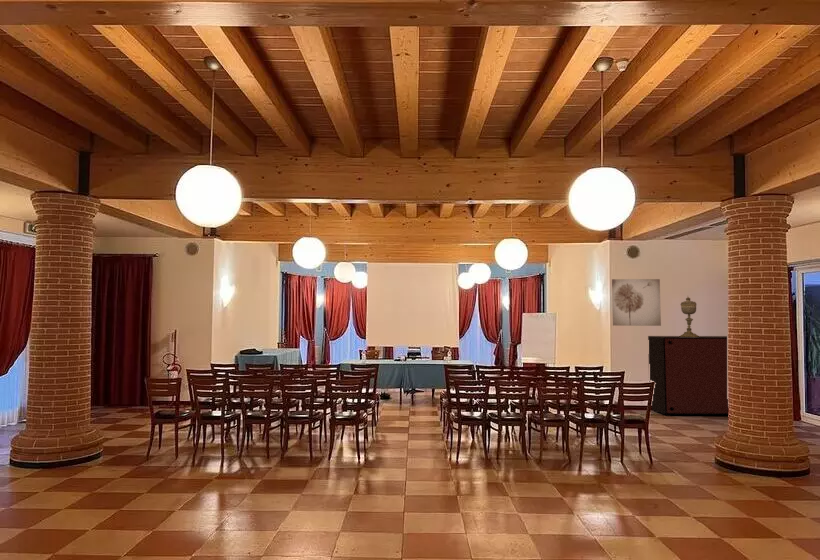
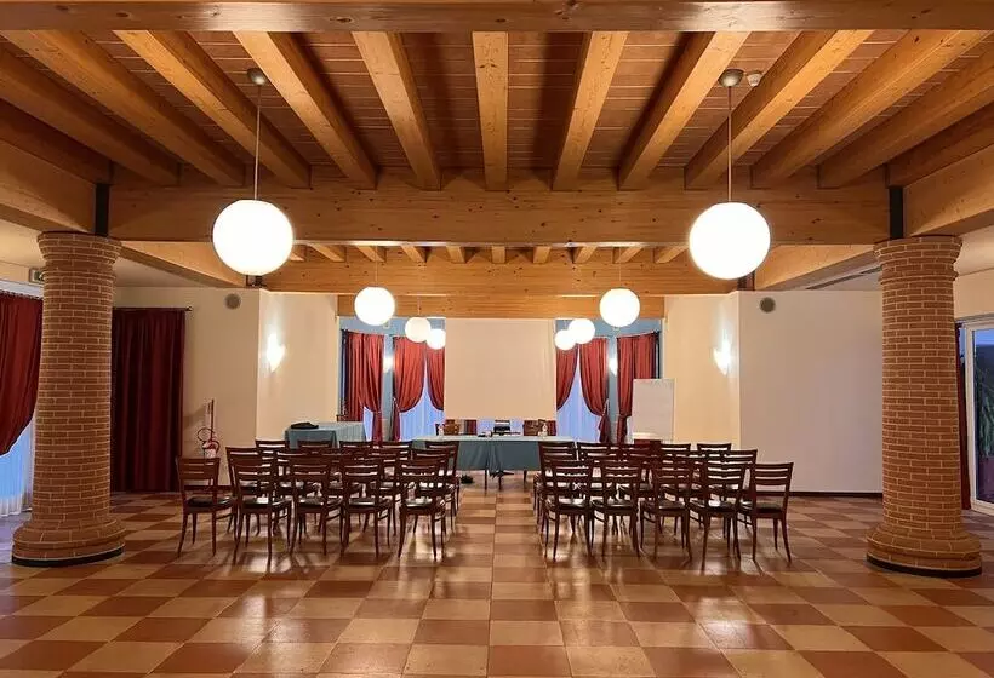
- wall art [611,278,662,327]
- decorative urn [679,296,700,337]
- storage cabinet [647,335,729,417]
